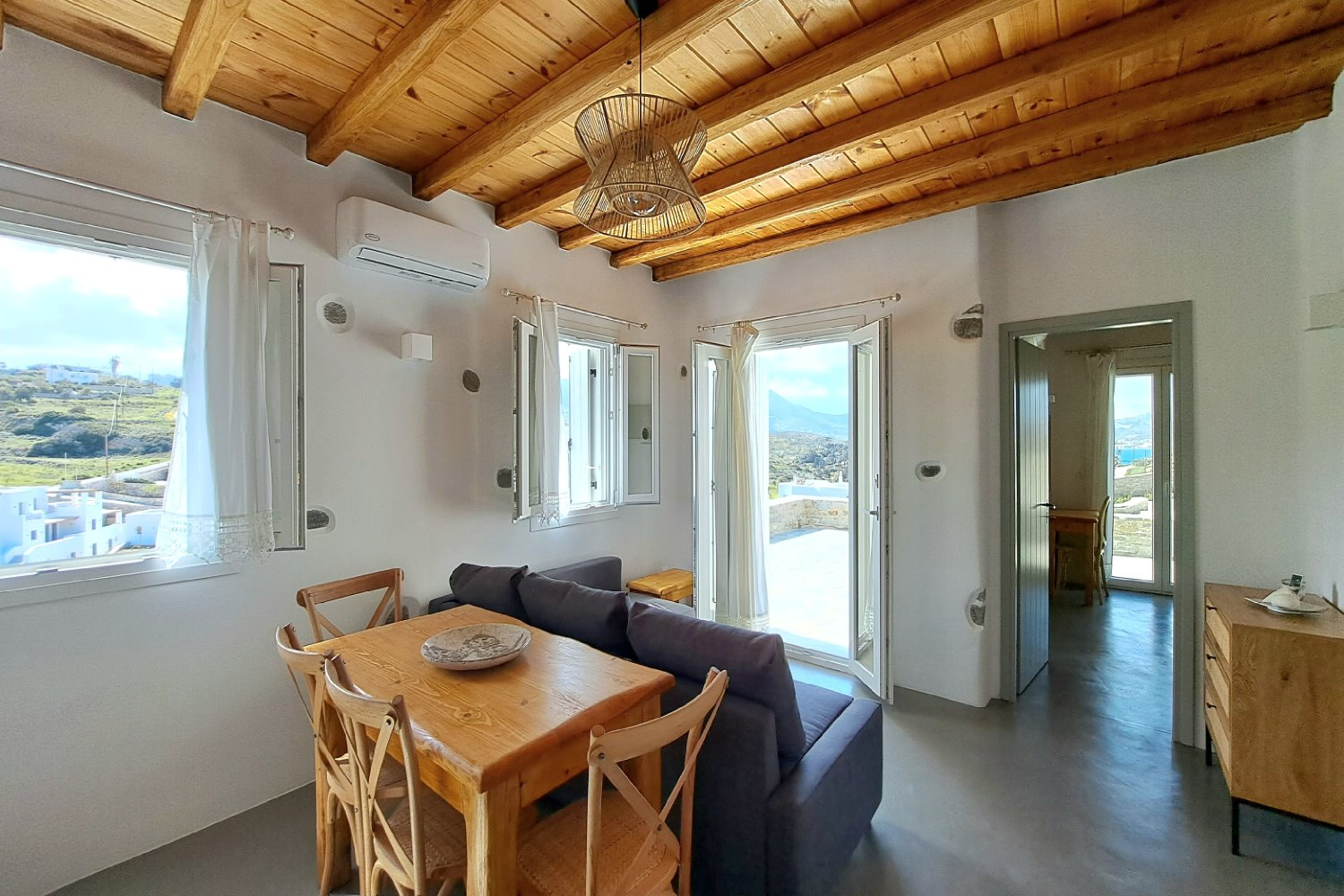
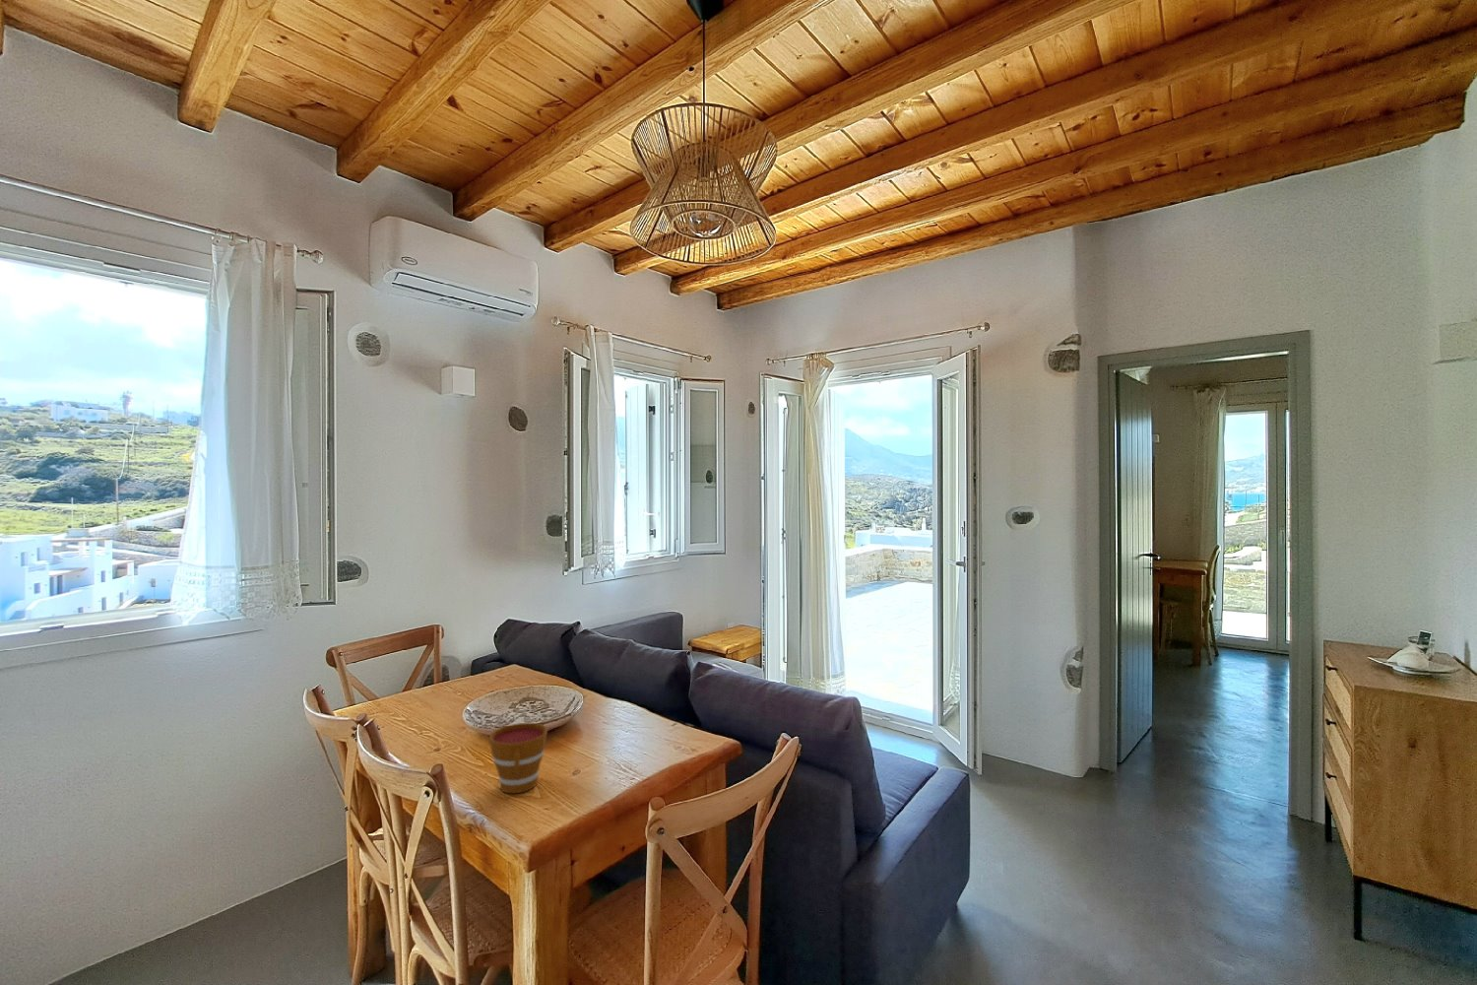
+ cup [488,722,548,794]
